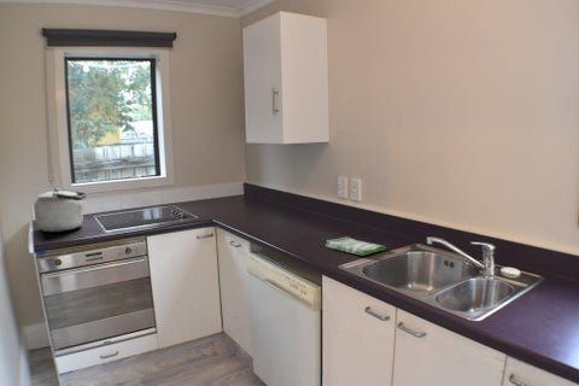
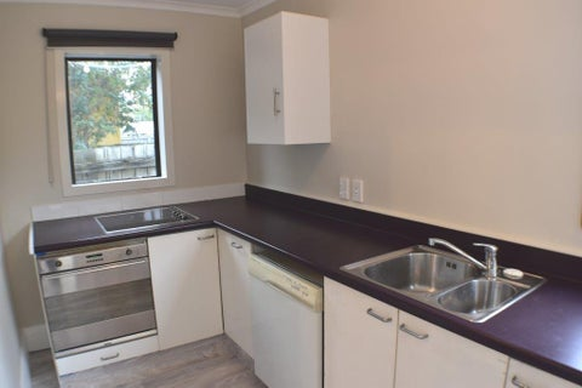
- kettle [33,187,88,233]
- dish towel [324,235,387,257]
